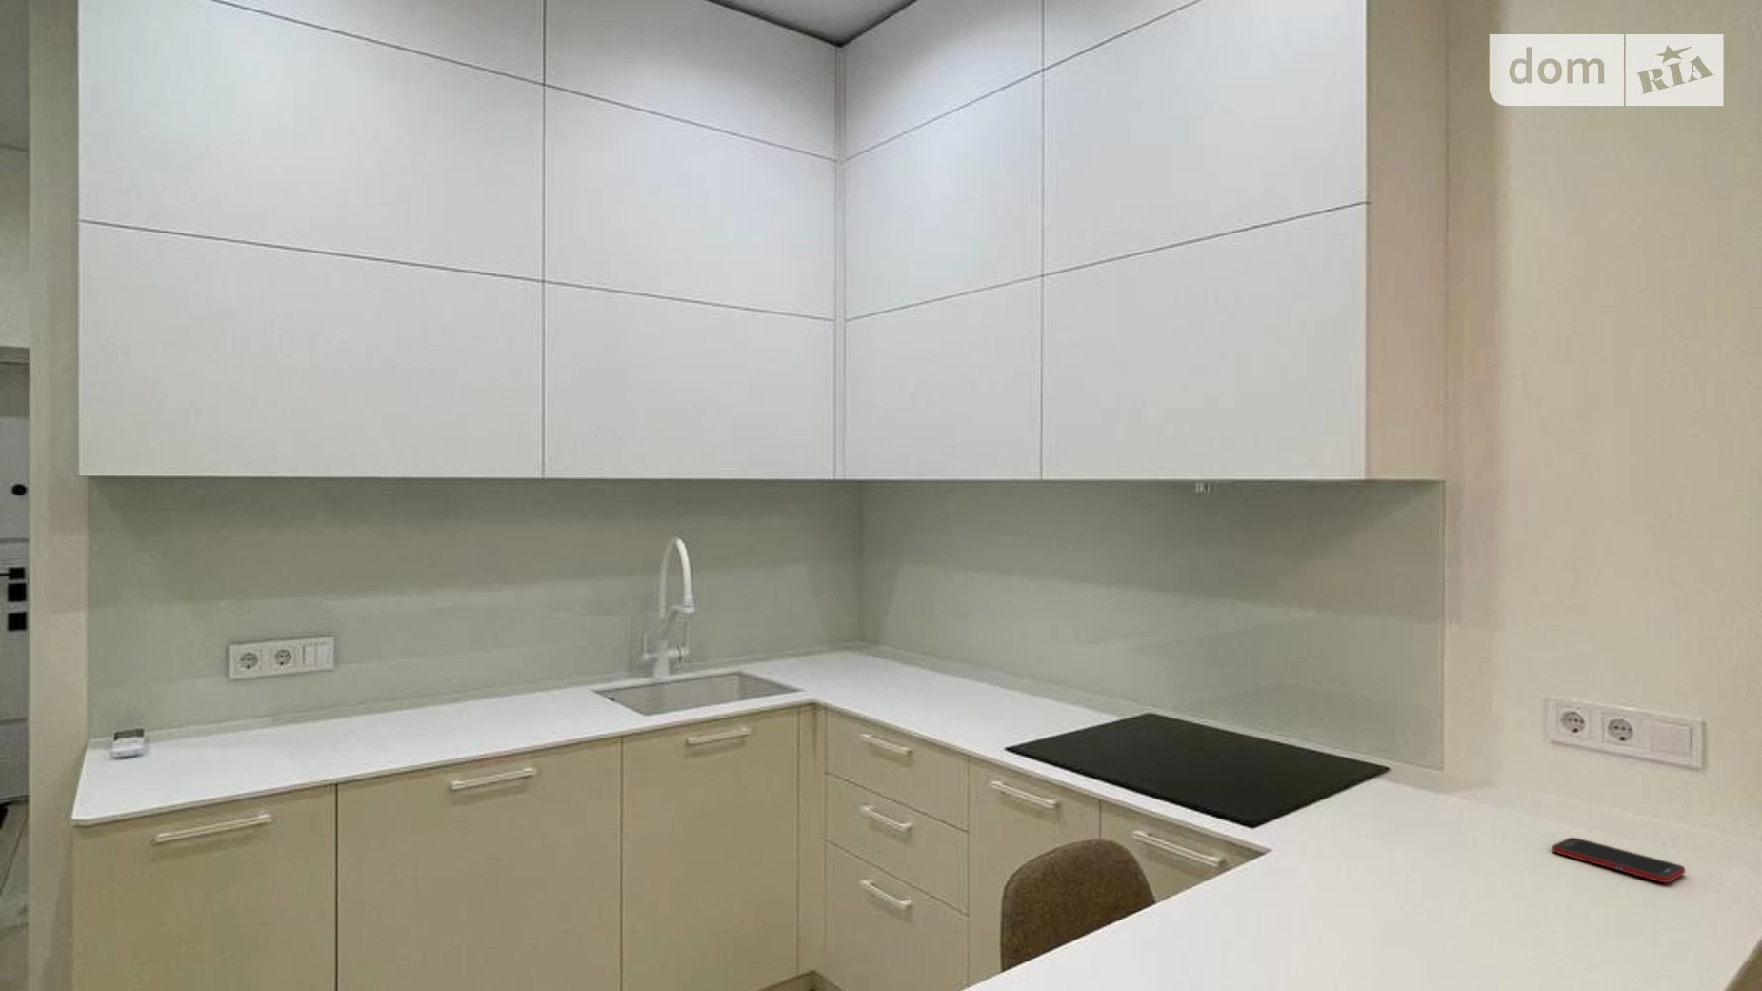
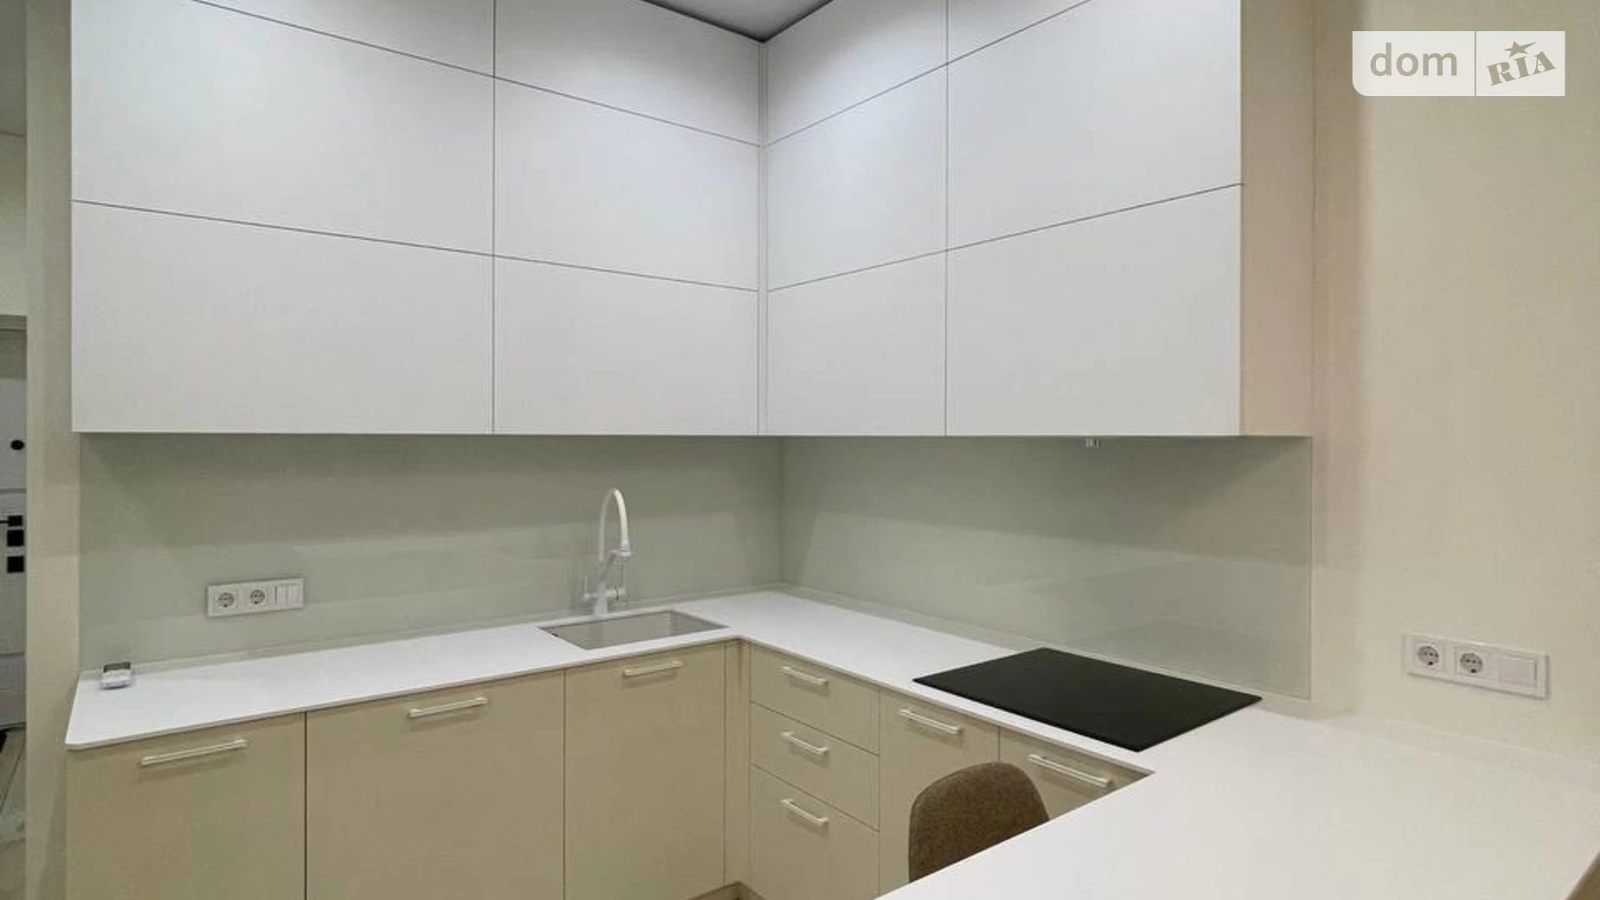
- cell phone [1551,836,1686,885]
